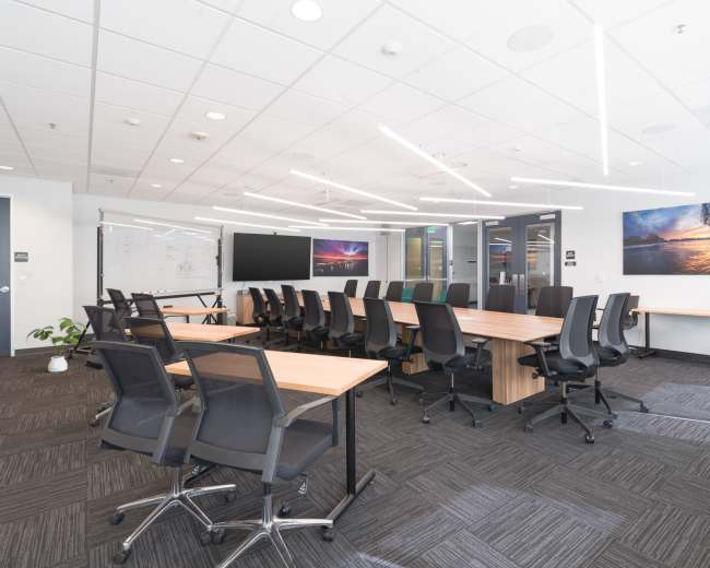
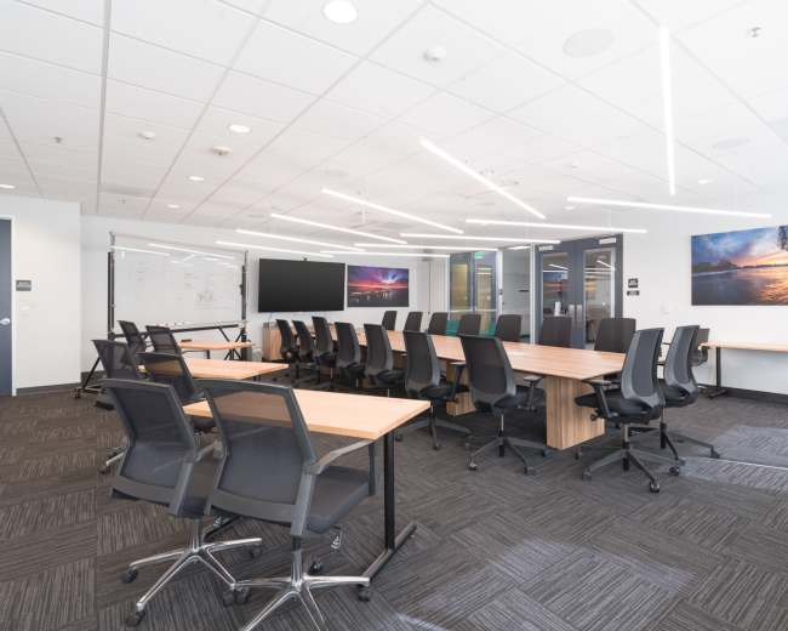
- house plant [25,317,90,372]
